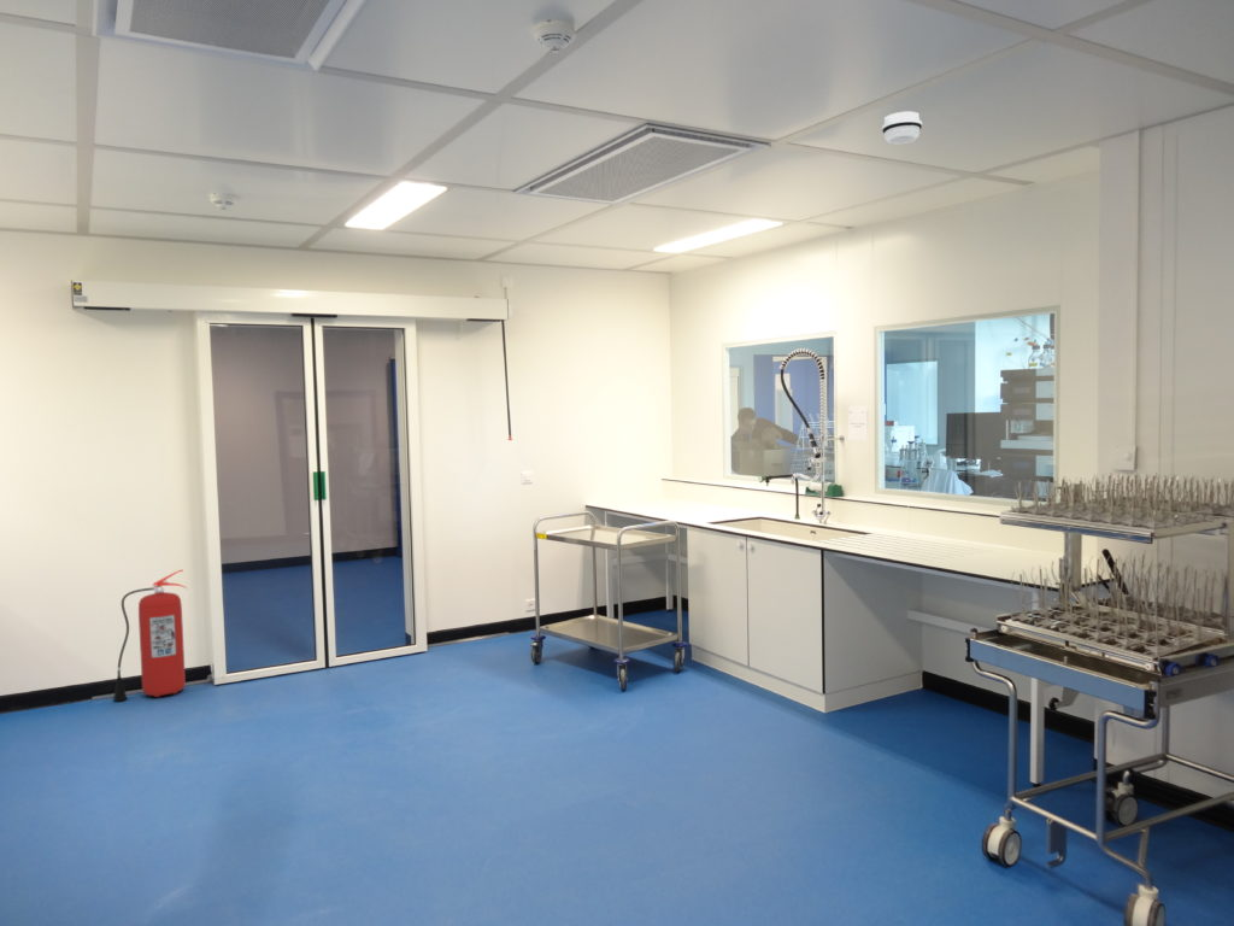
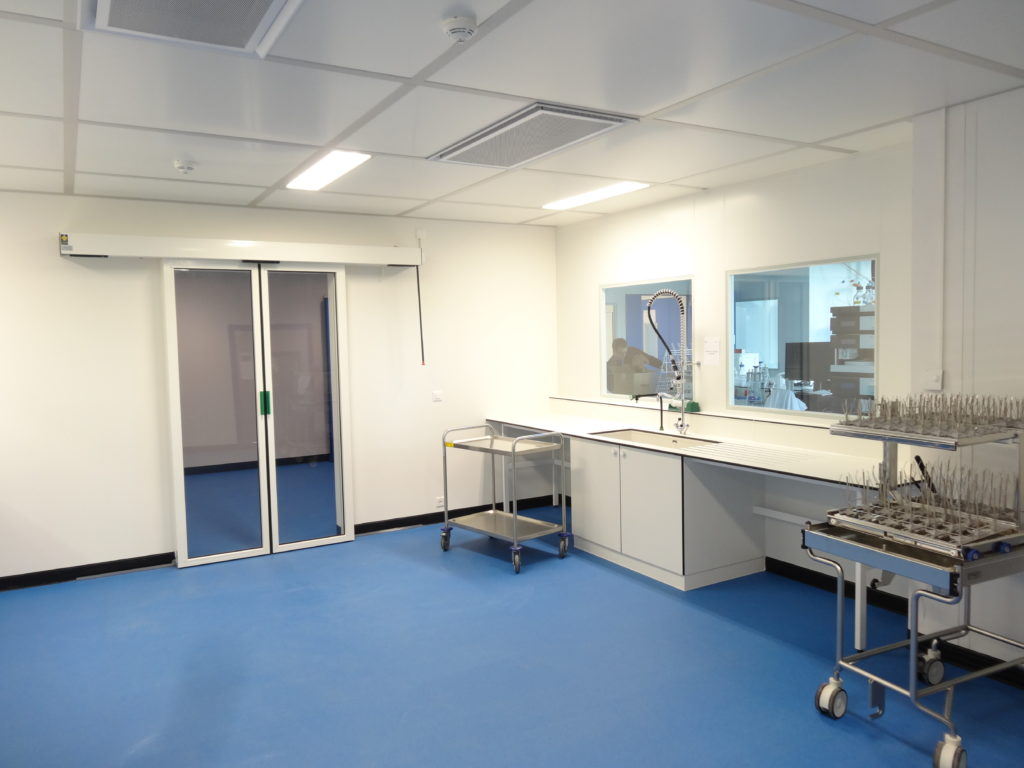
- fire extinguisher [112,568,188,703]
- smoke detector [881,111,923,145]
